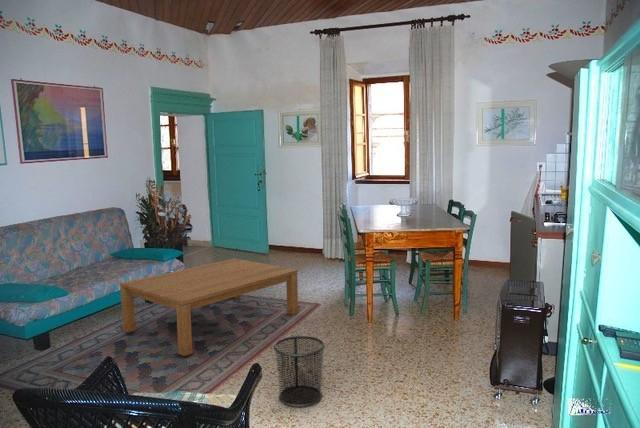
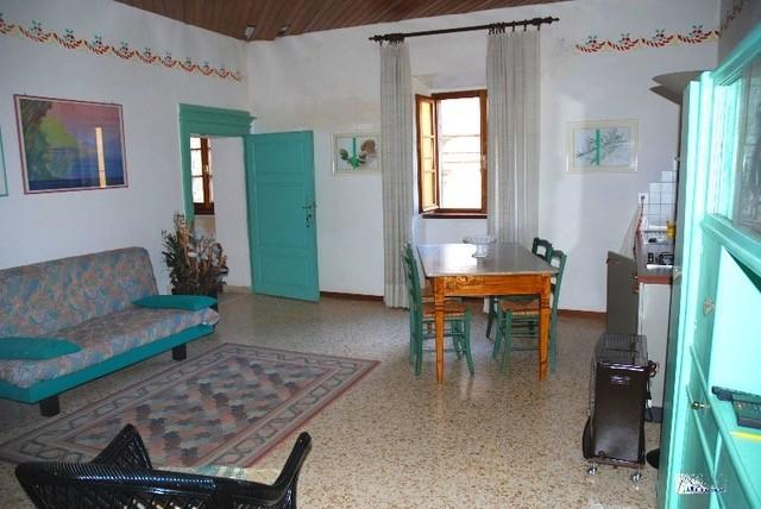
- coffee table [119,257,299,357]
- waste bin [273,335,326,408]
